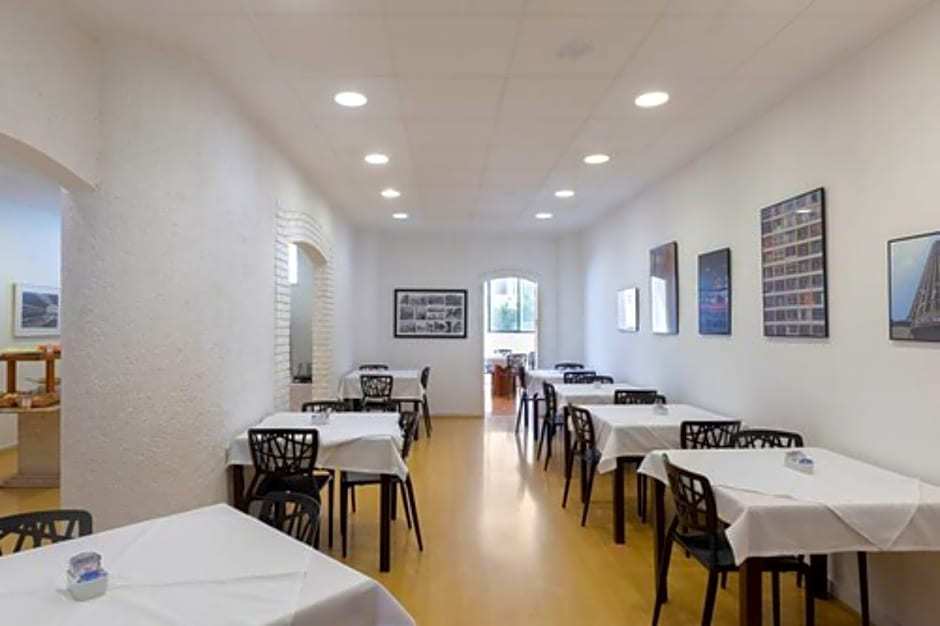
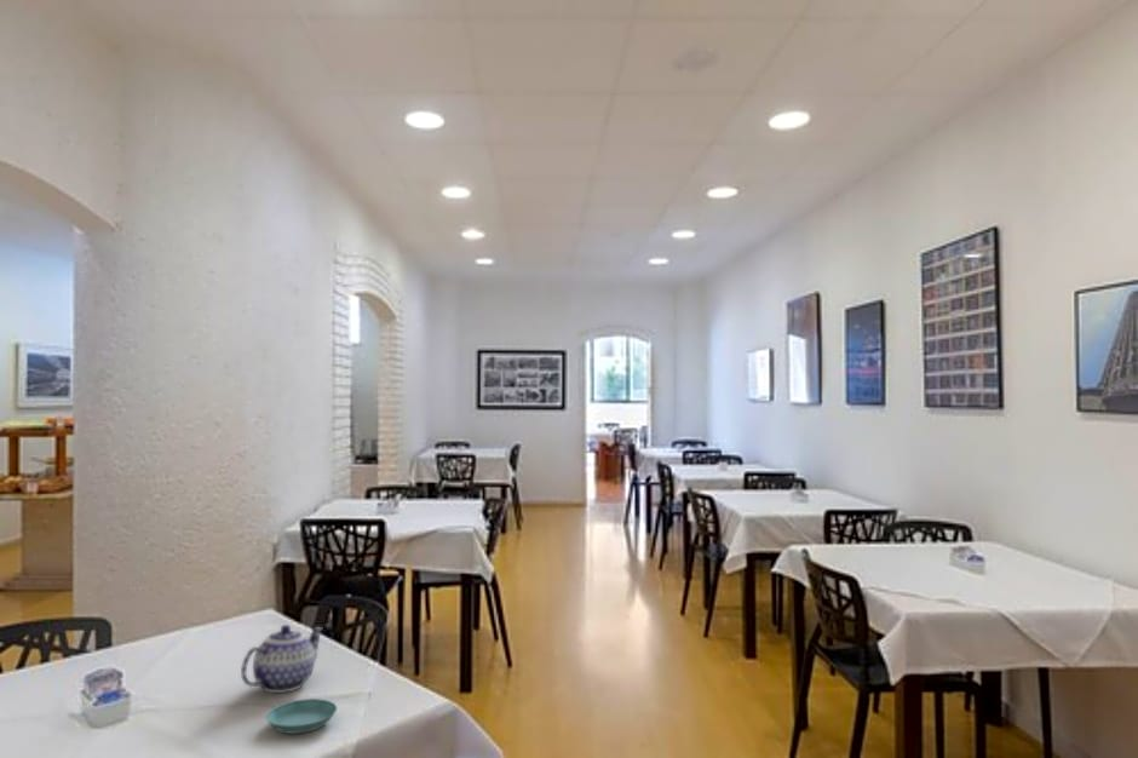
+ saucer [265,697,338,735]
+ teapot [240,624,324,694]
